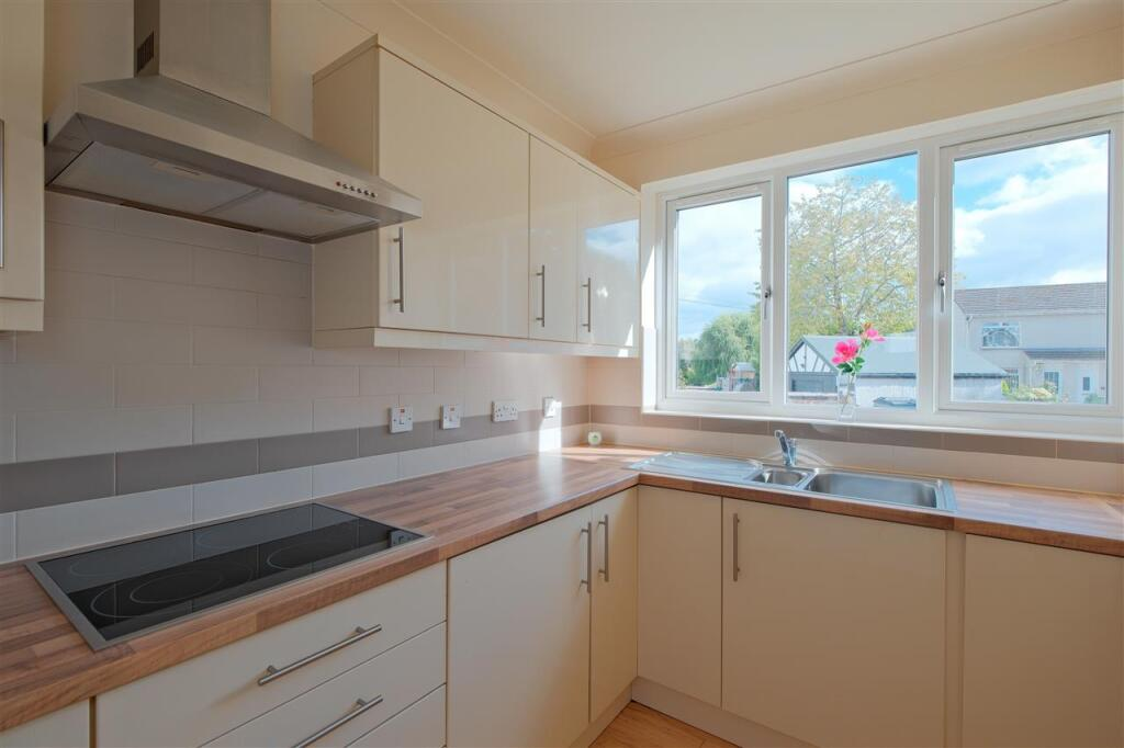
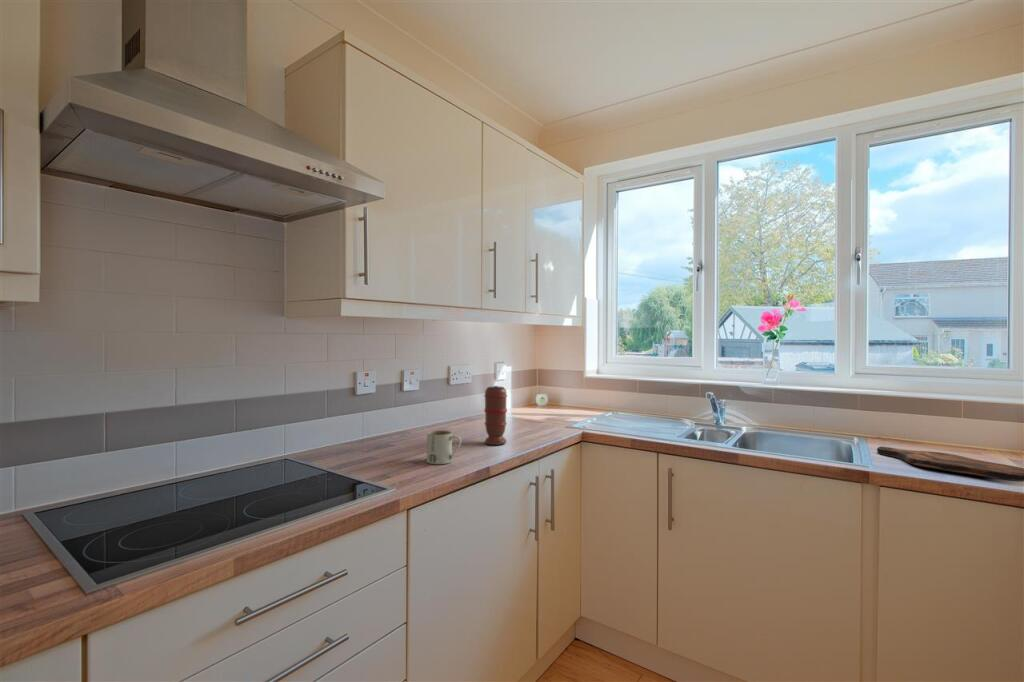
+ cutting board [876,446,1024,483]
+ spice grinder [483,385,508,446]
+ mug [426,429,462,465]
